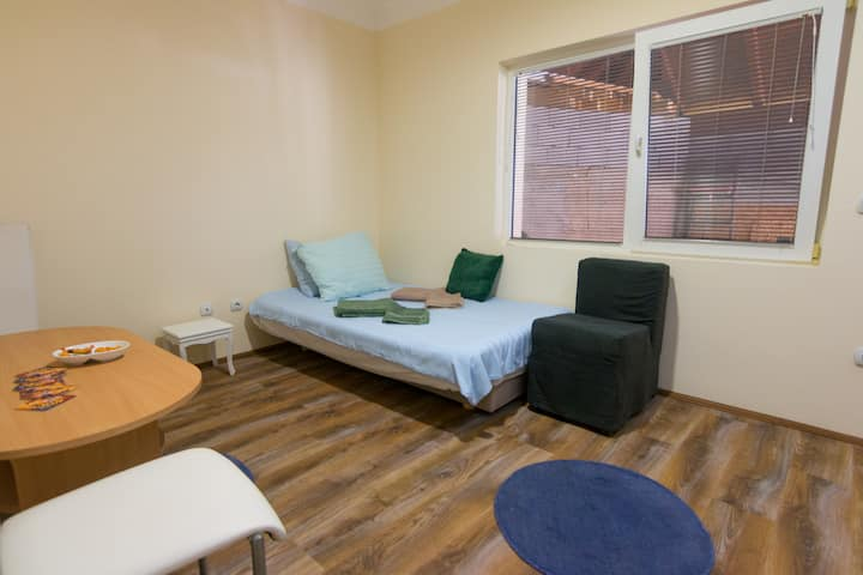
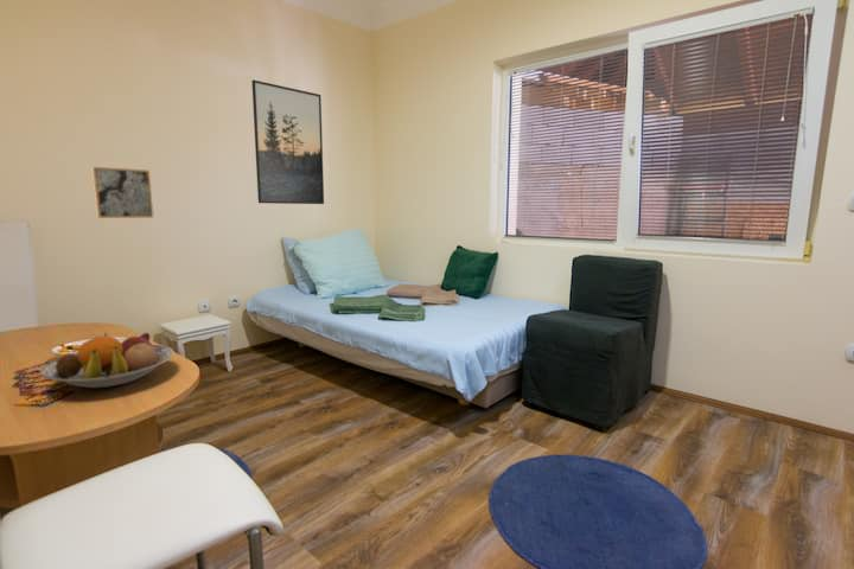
+ fruit bowl [39,332,174,389]
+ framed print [251,78,325,205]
+ wall art [91,166,154,219]
